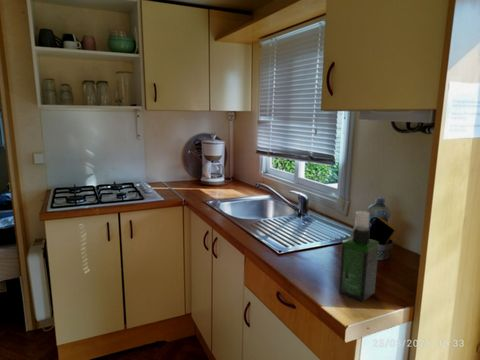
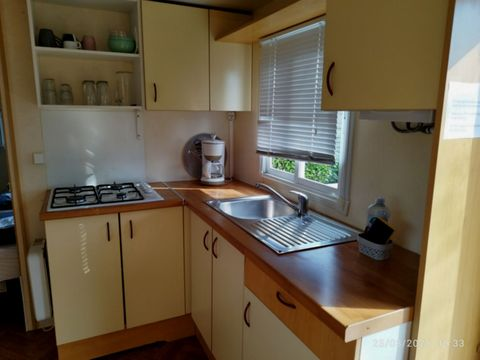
- spray bottle [338,210,380,303]
